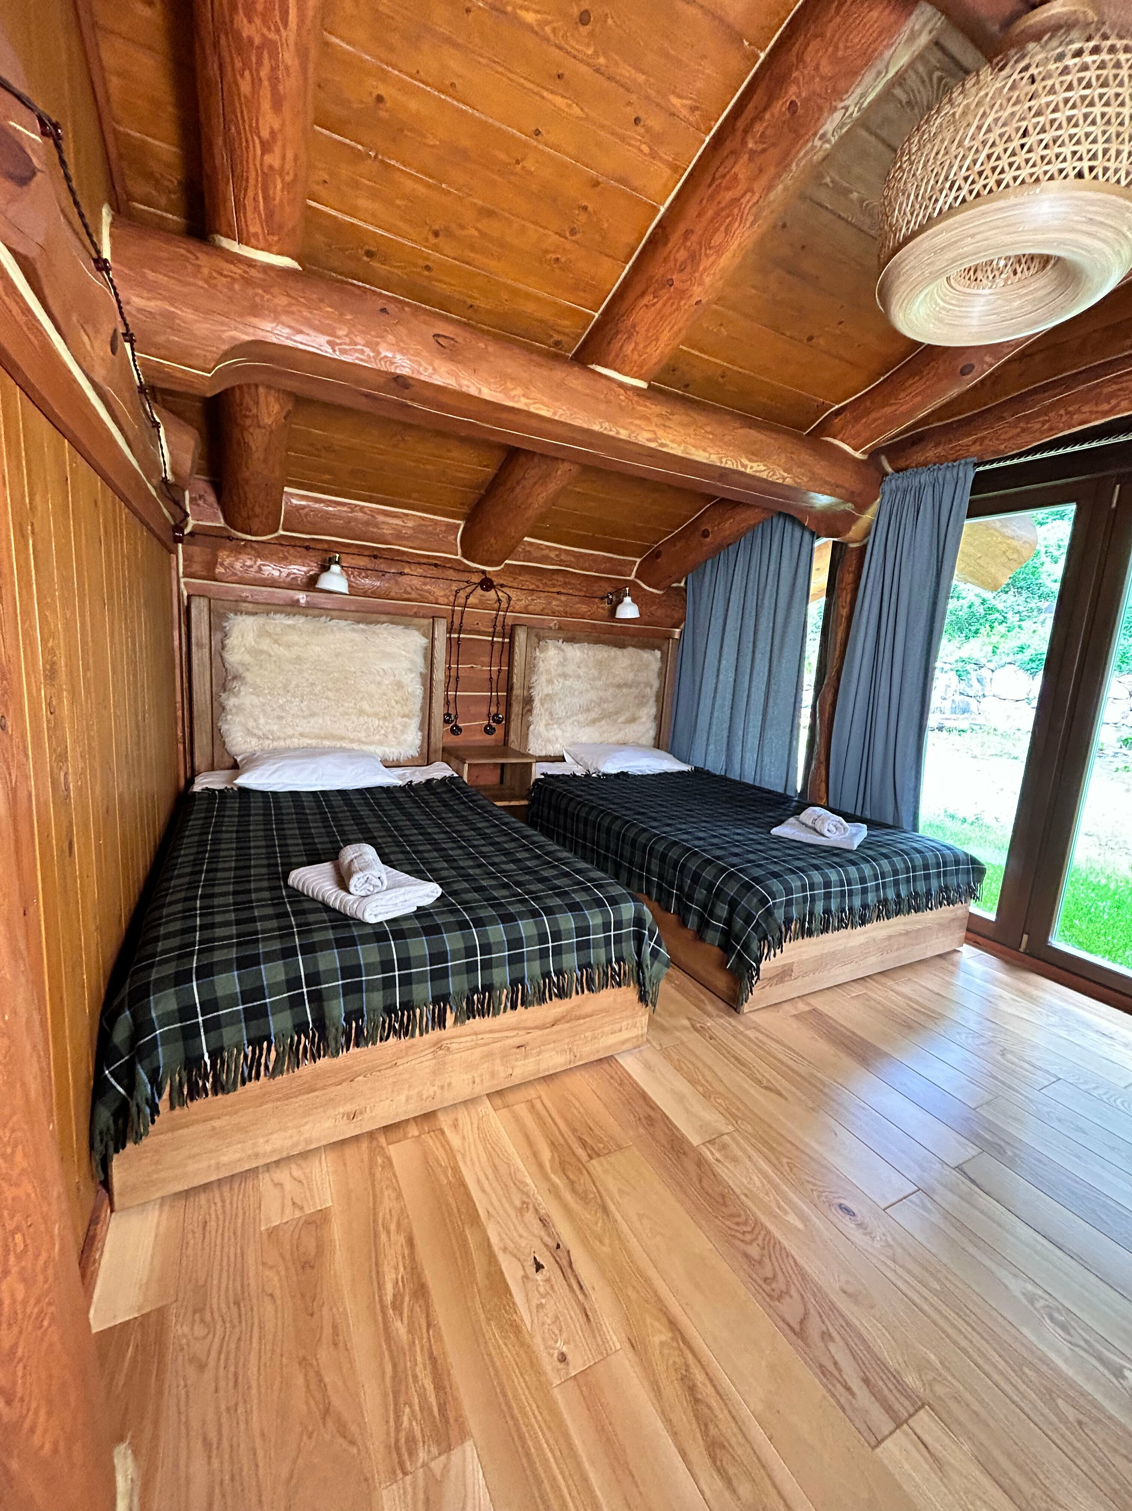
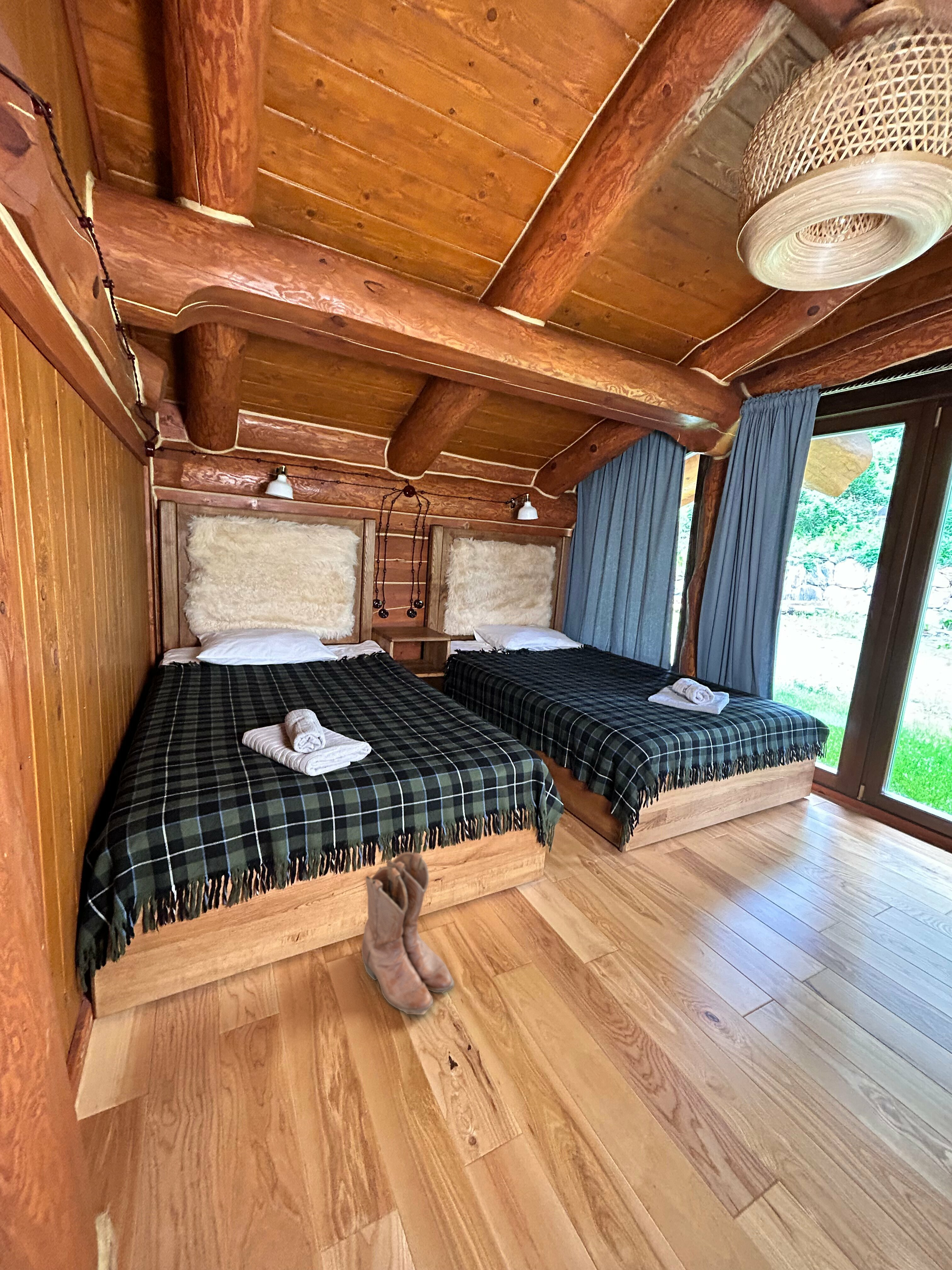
+ boots [361,851,454,1015]
